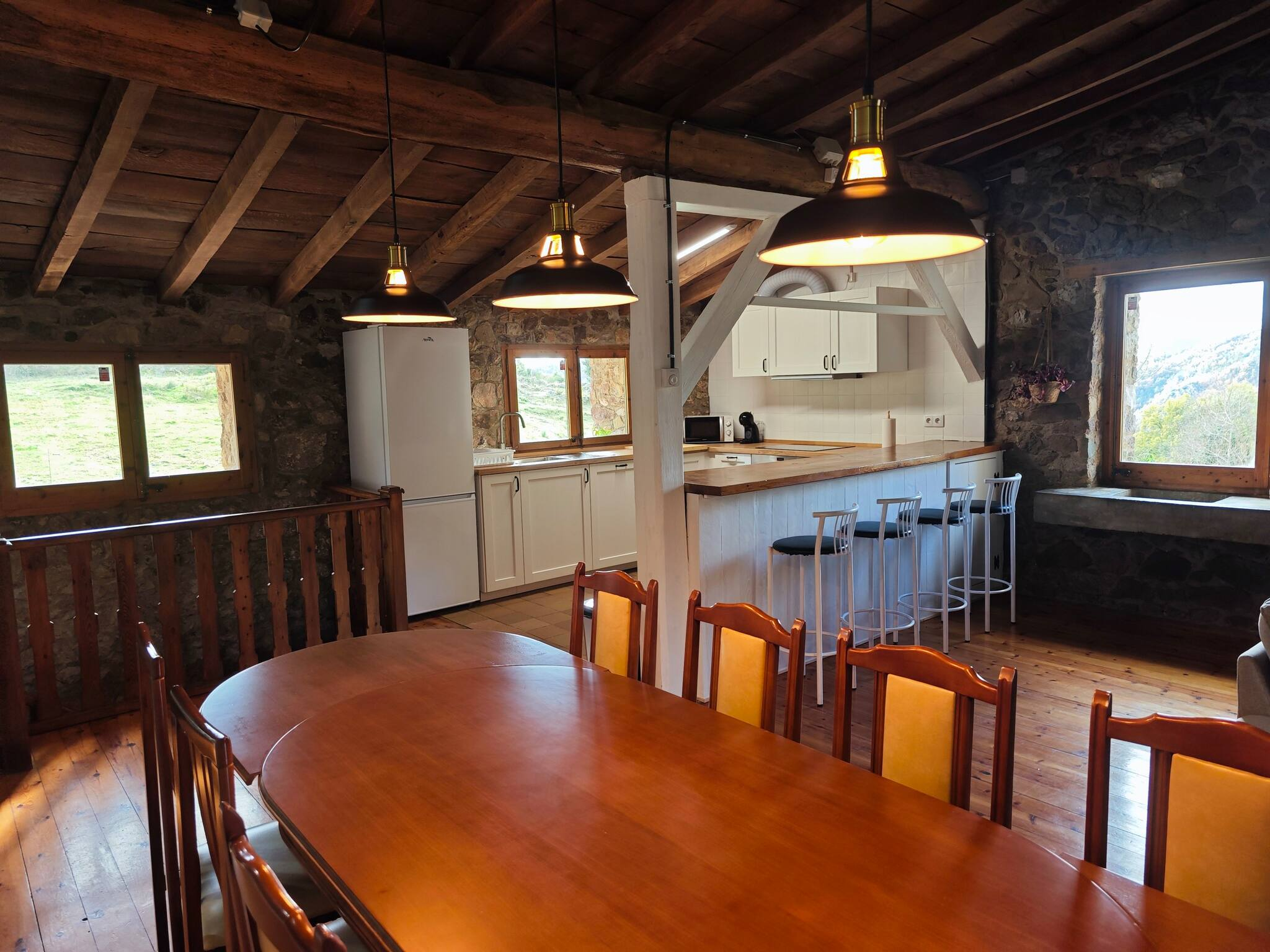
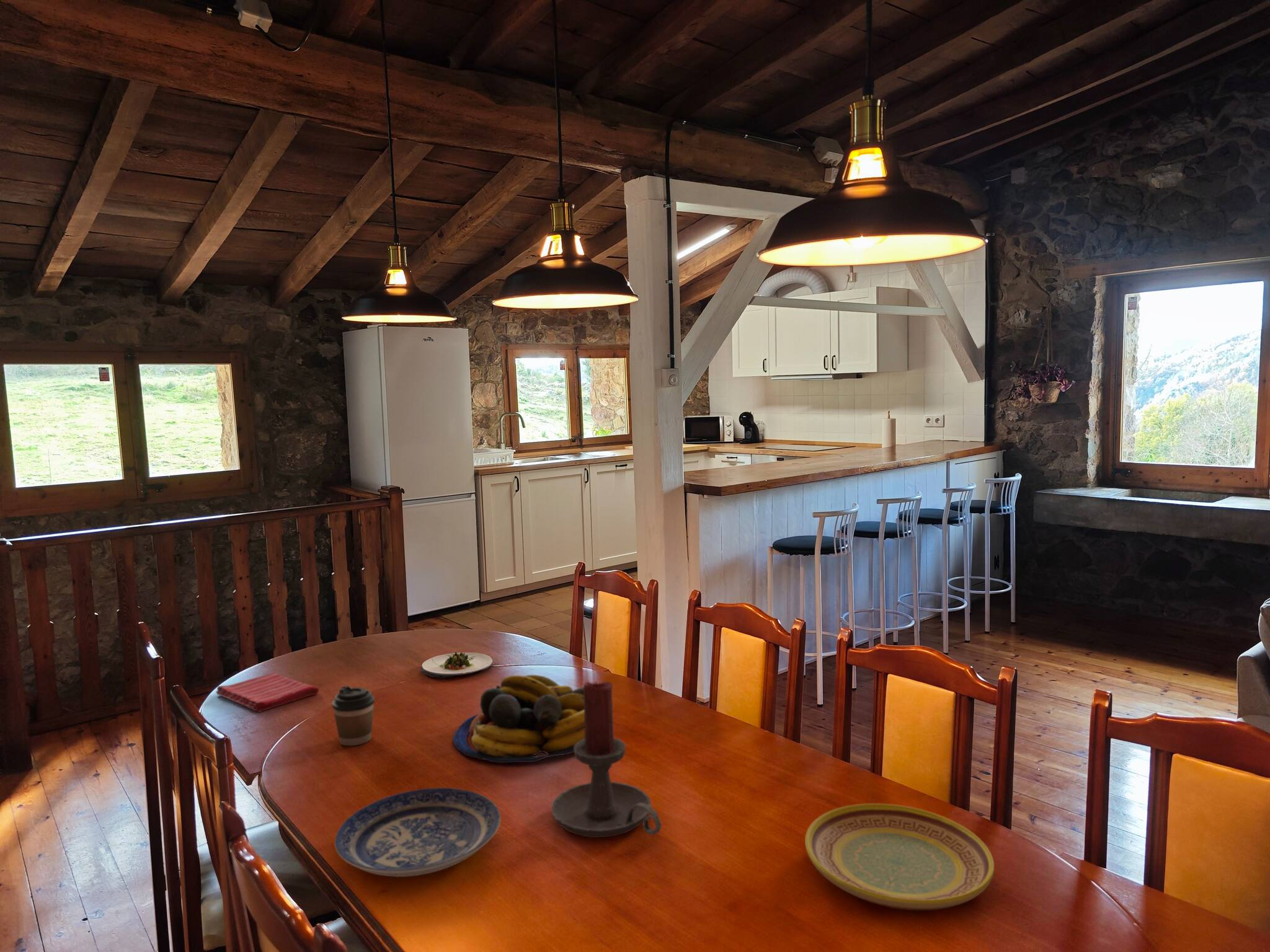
+ coffee cup [331,685,375,746]
+ fruit bowl [452,674,585,764]
+ salad plate [420,651,494,679]
+ plate [804,803,995,911]
+ candle holder [551,681,662,838]
+ dish towel [215,672,319,713]
+ plate [334,787,501,878]
